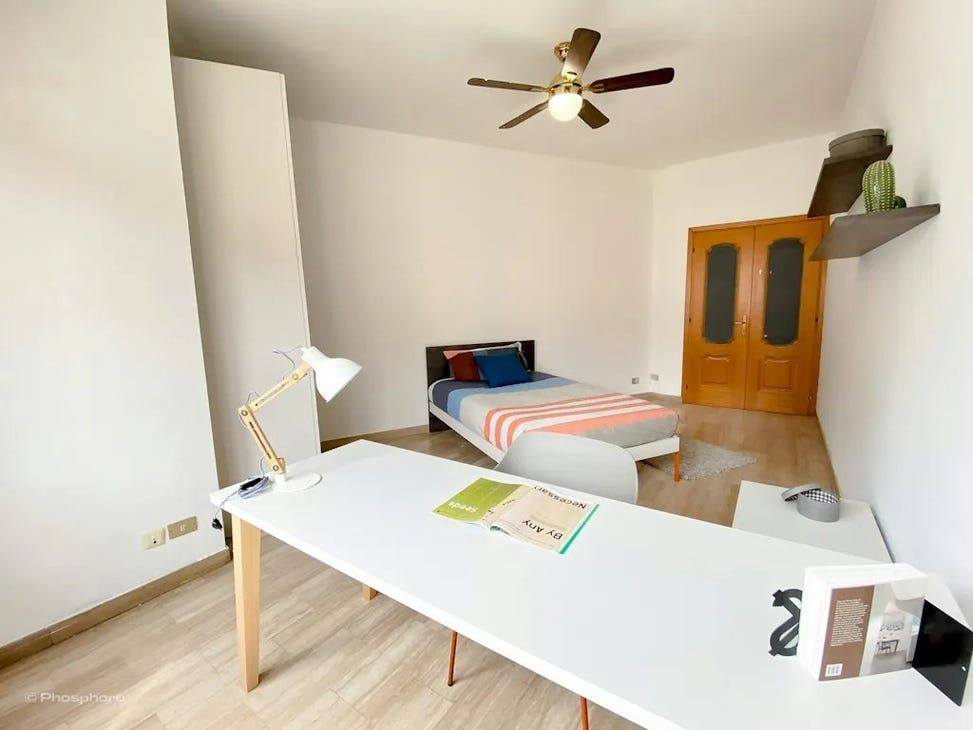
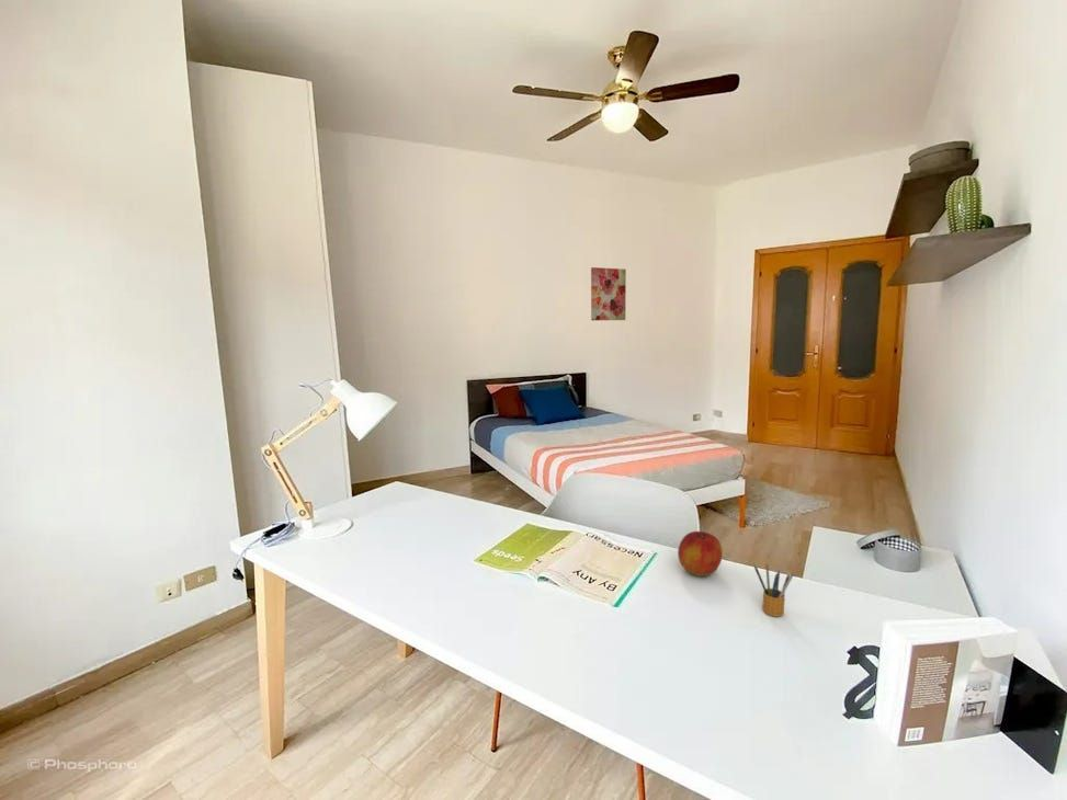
+ wall art [590,266,627,321]
+ apple [677,530,724,578]
+ pencil box [752,562,794,618]
